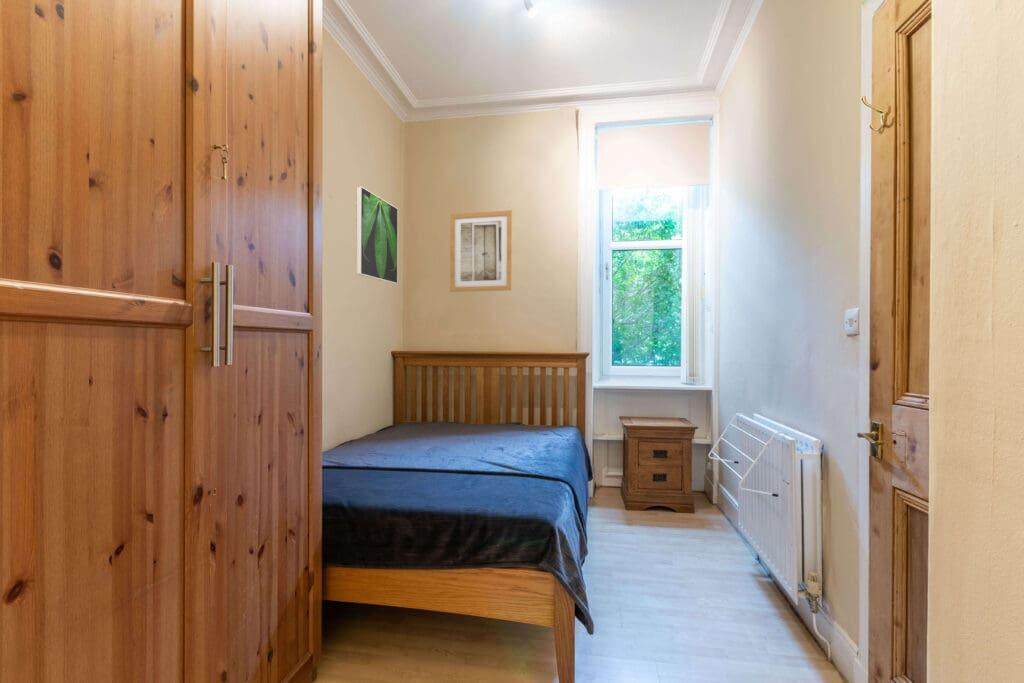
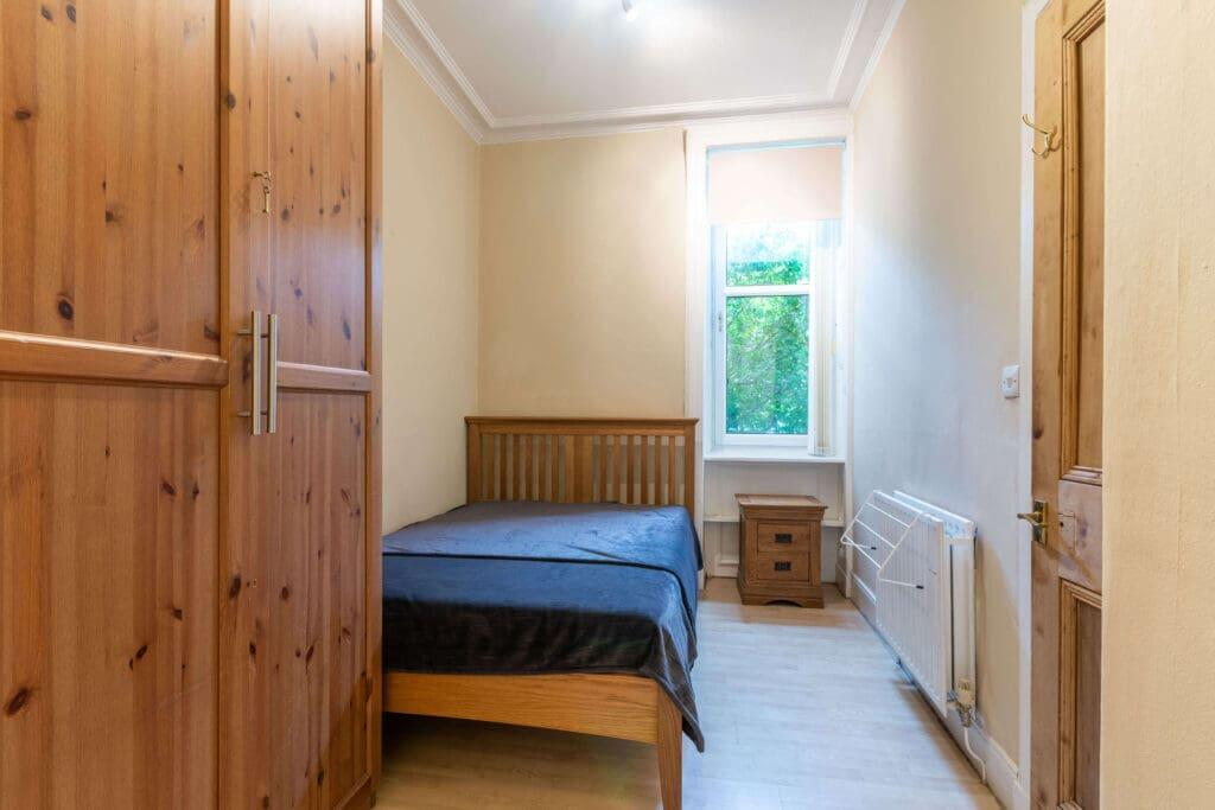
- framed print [355,185,399,285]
- wall art [449,209,513,293]
